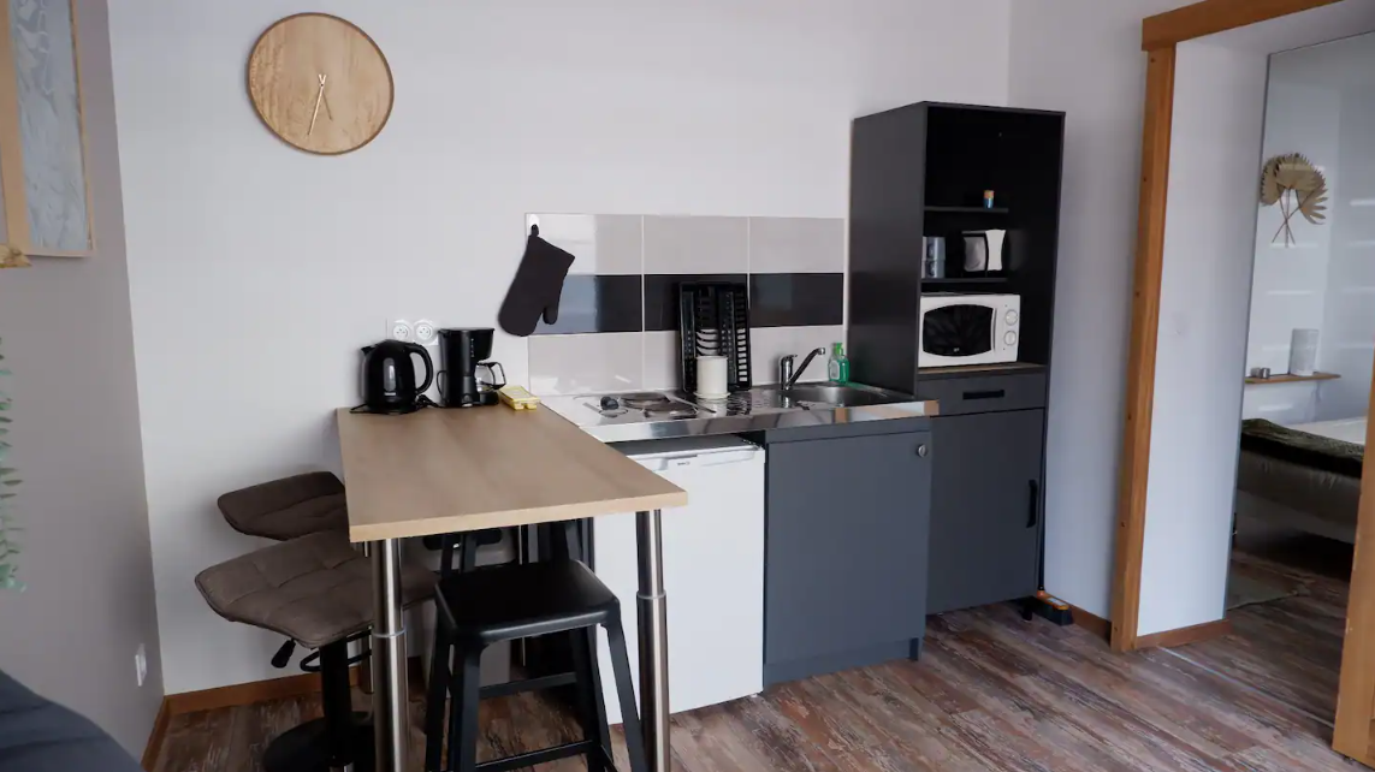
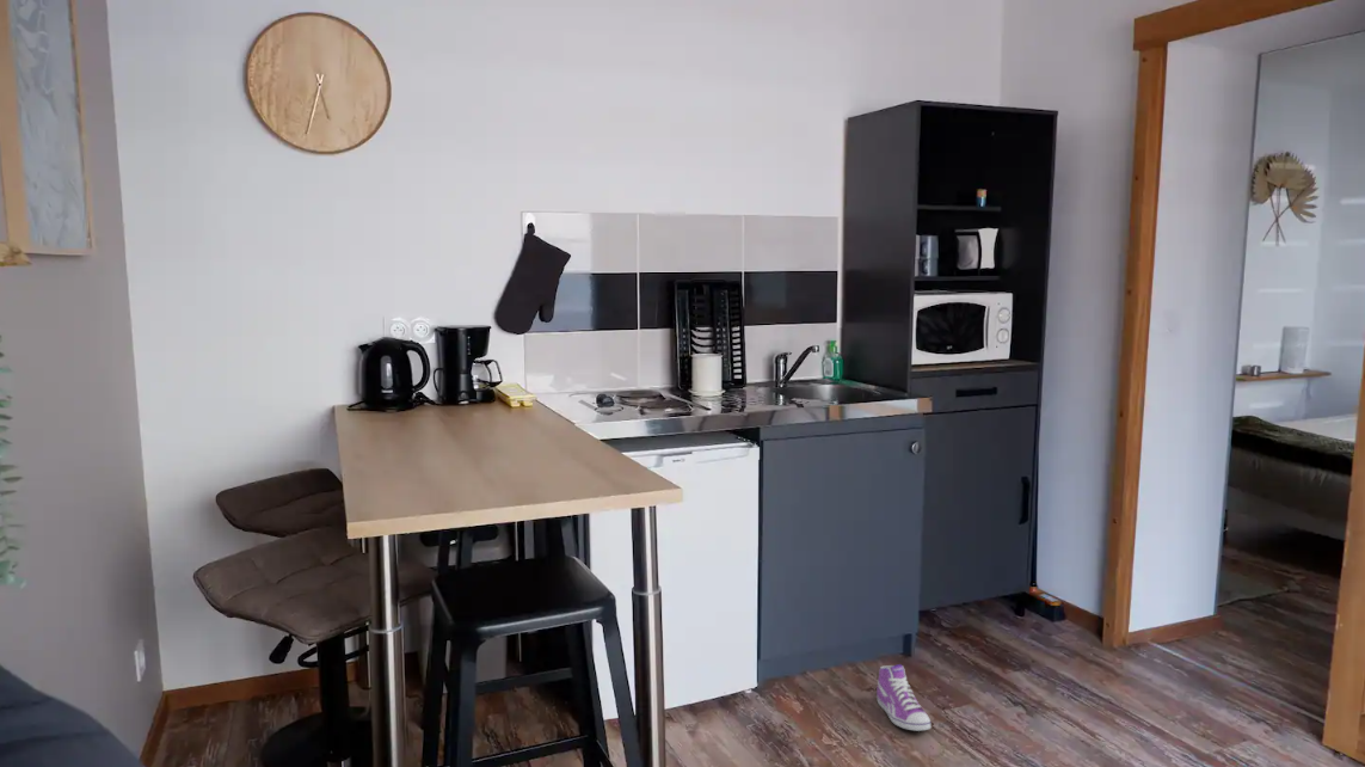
+ sneaker [875,663,931,732]
